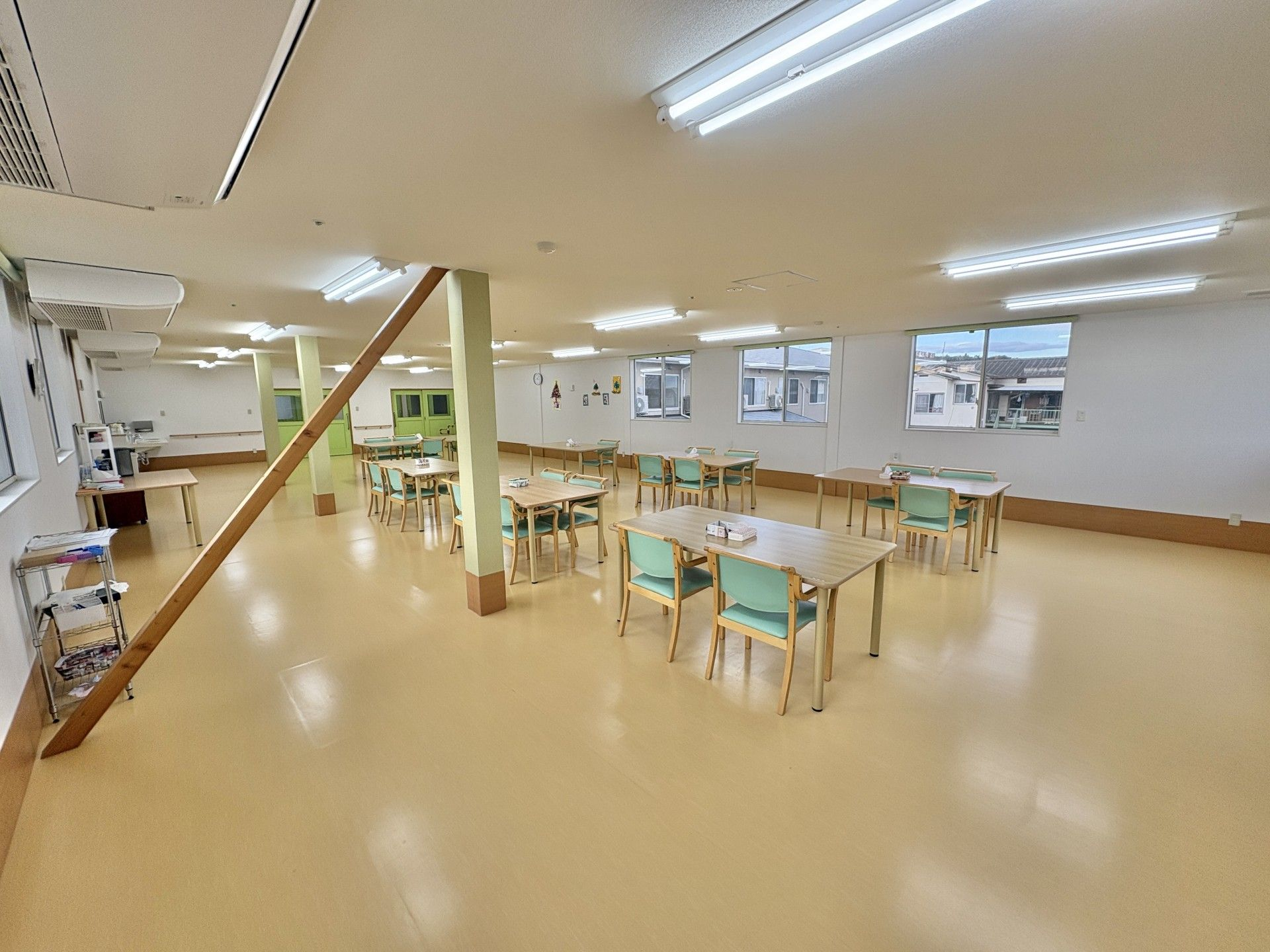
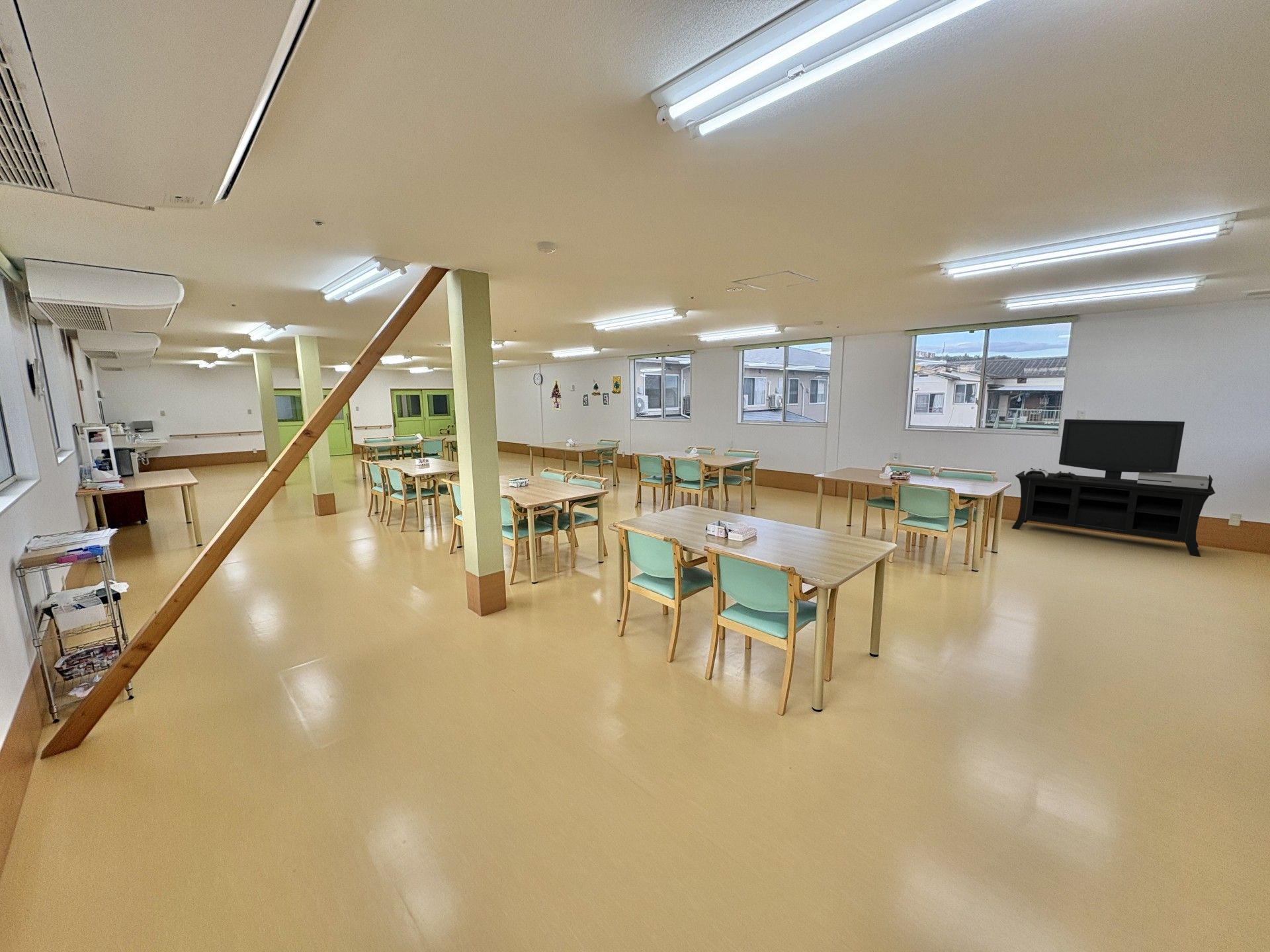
+ media console [1011,418,1216,557]
